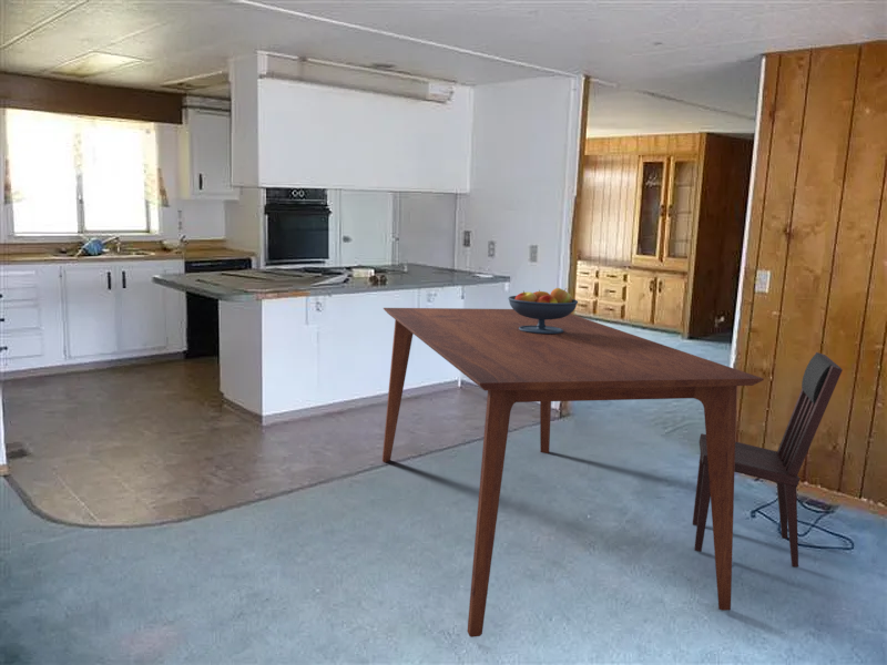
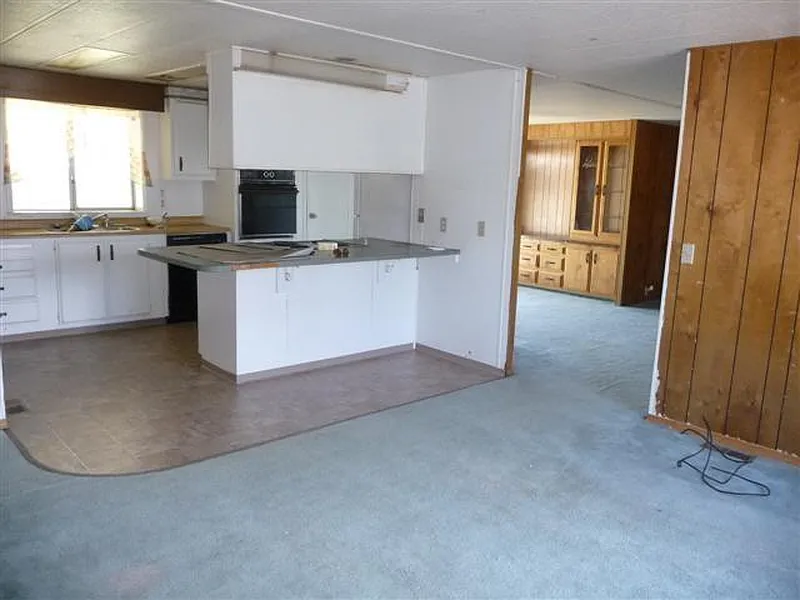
- fruit bowl [507,287,579,334]
- dining chair [692,351,844,567]
- dining table [381,307,765,638]
